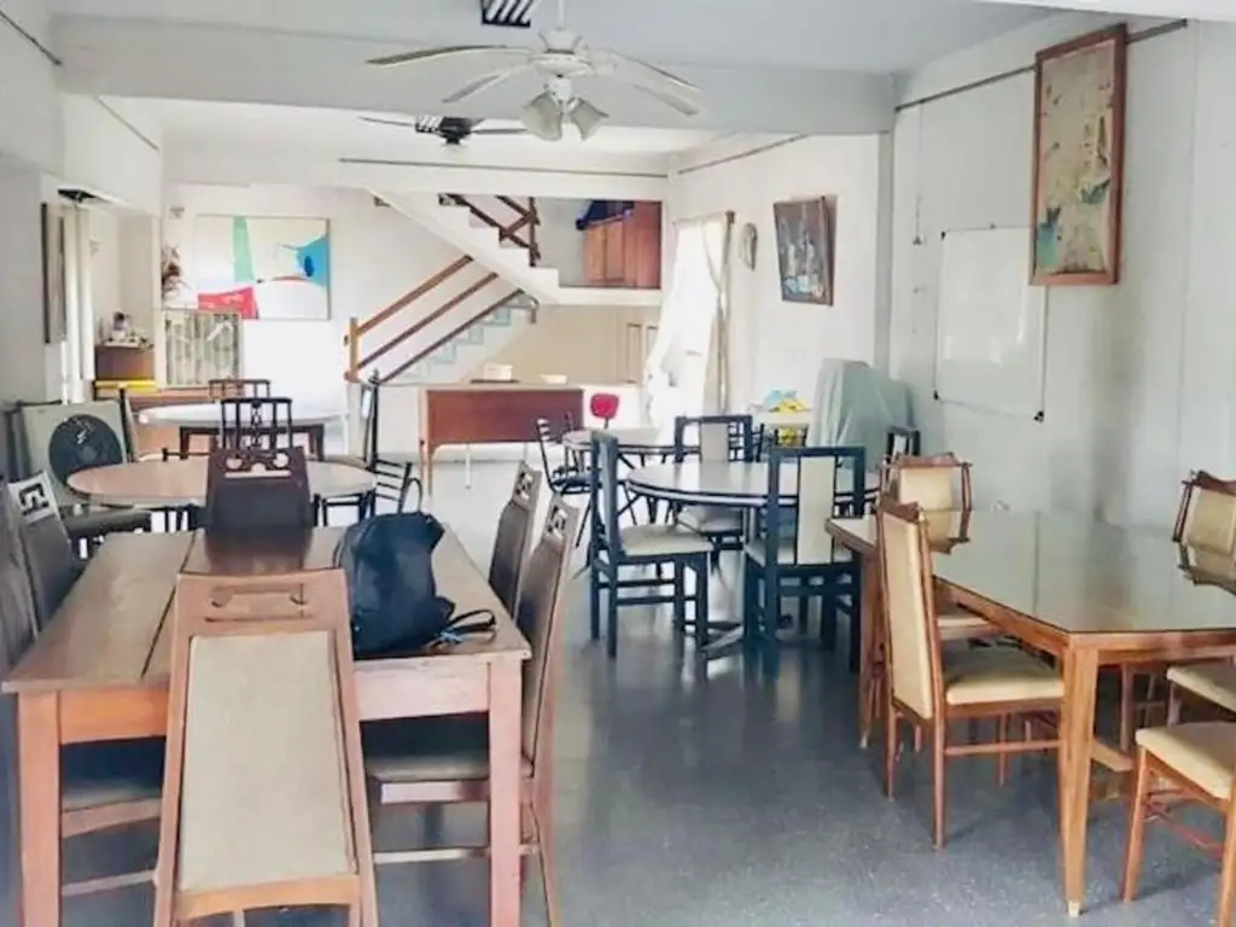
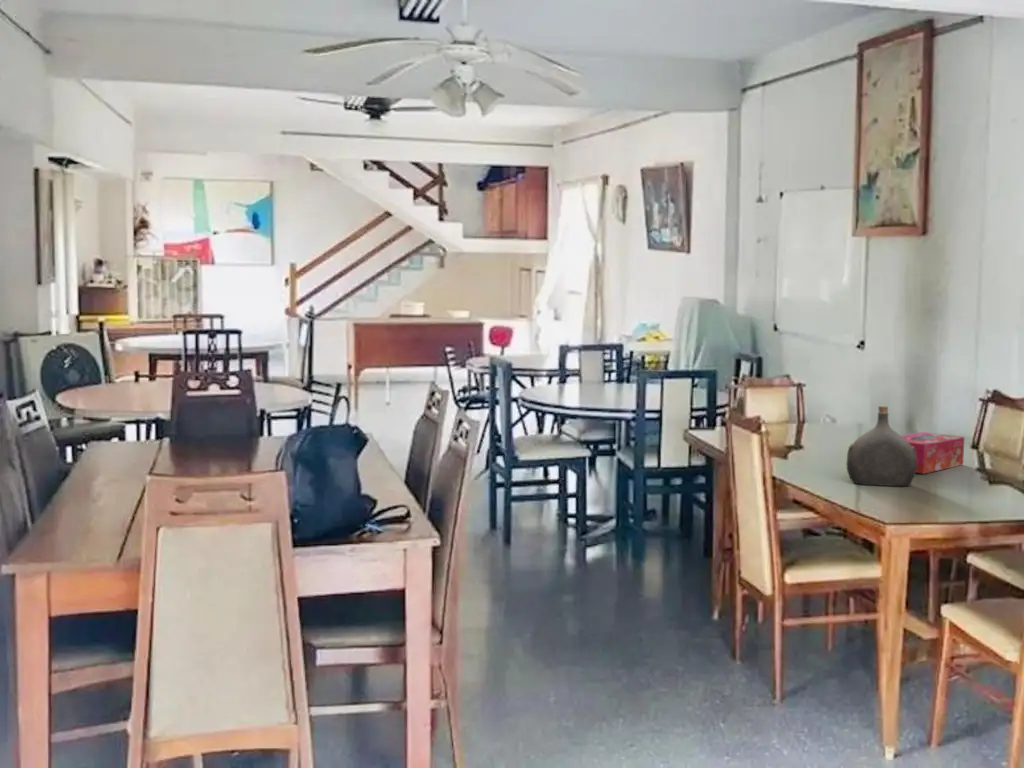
+ water jug [845,405,917,487]
+ tissue box [901,431,965,475]
